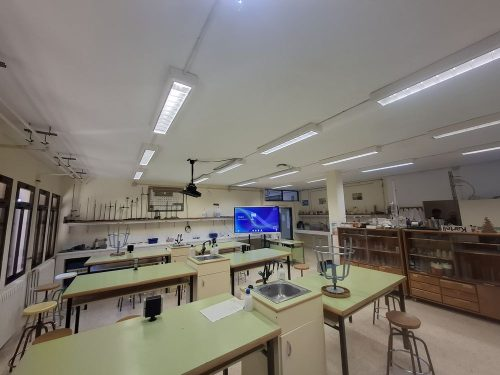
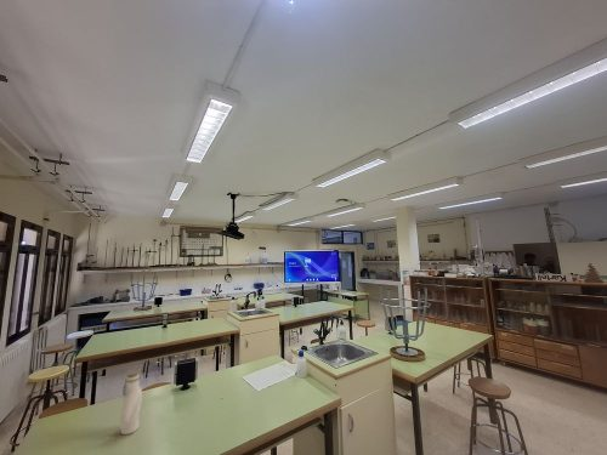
+ water bottle [119,370,143,436]
